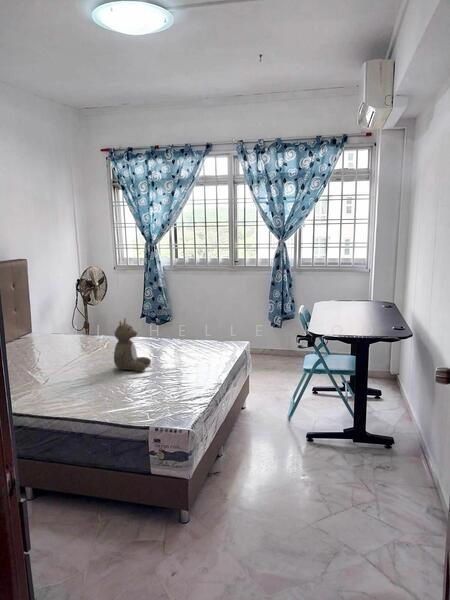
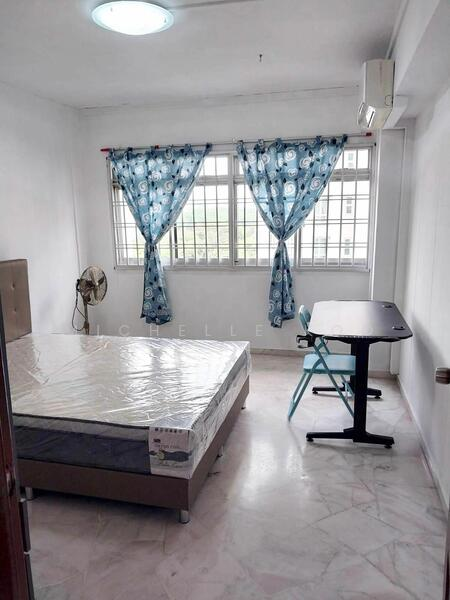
- teddy bear [113,317,152,372]
